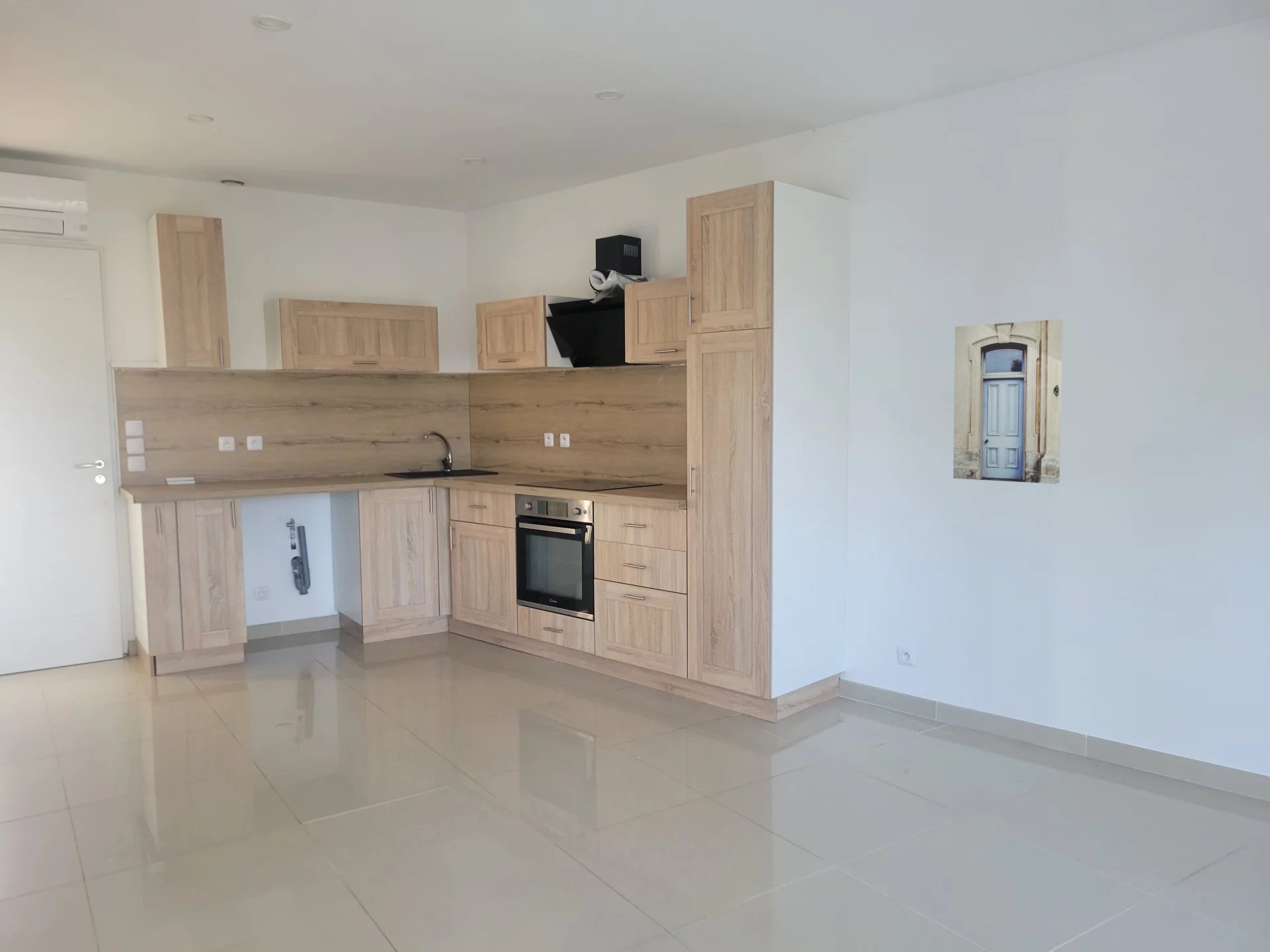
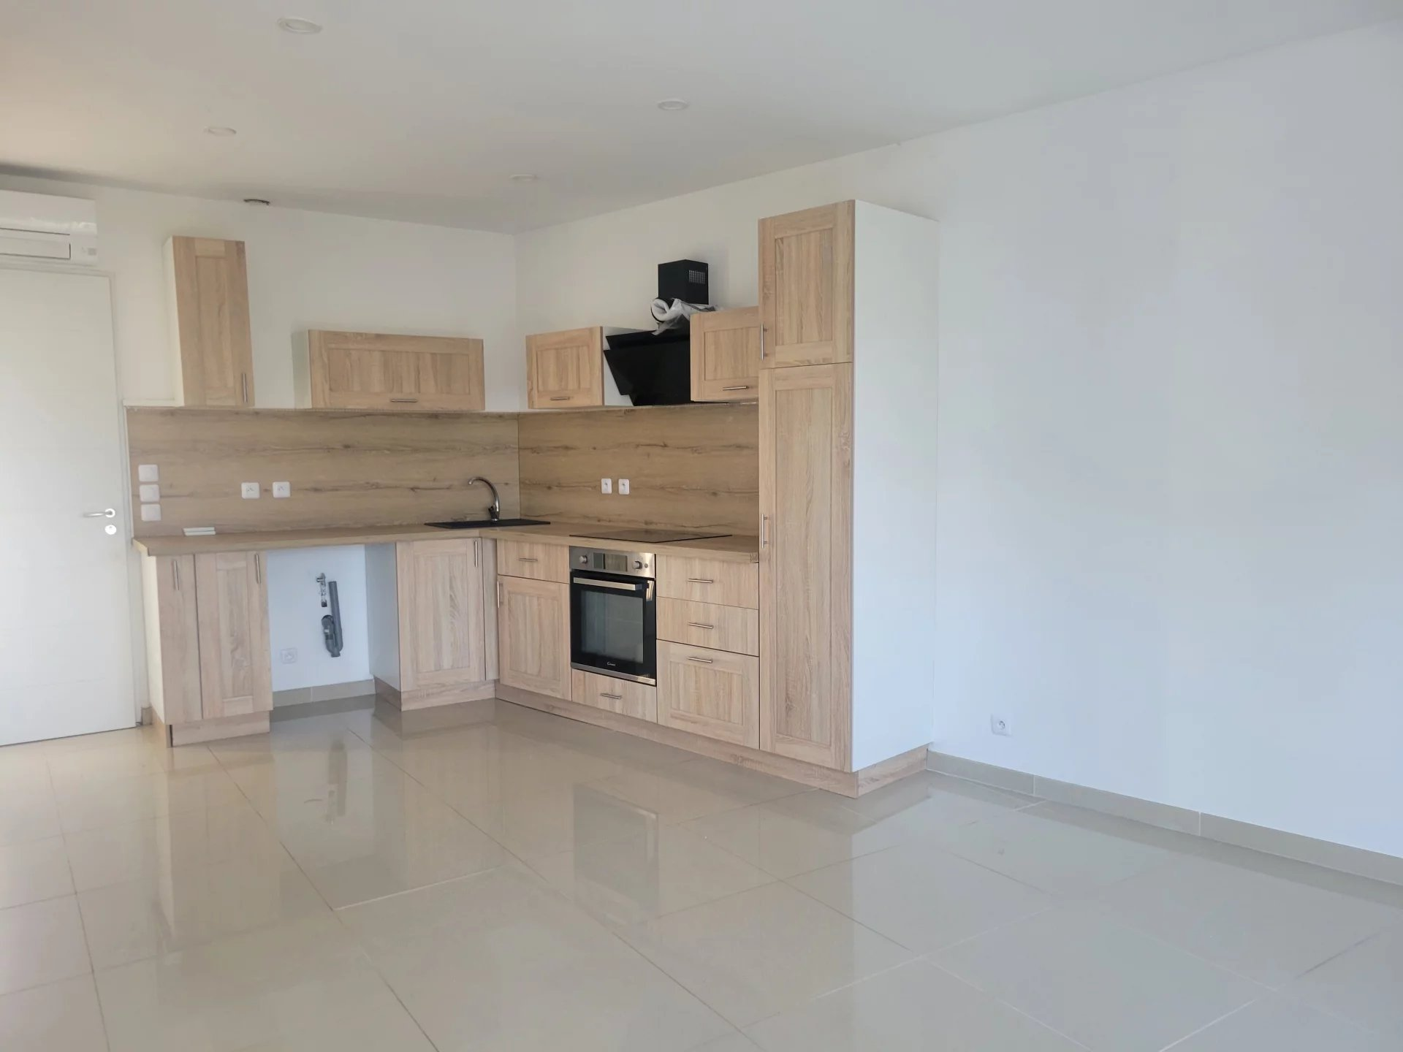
- wall art [952,319,1064,485]
